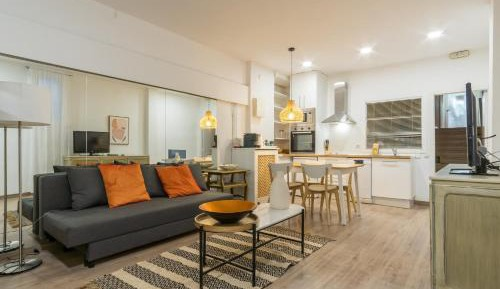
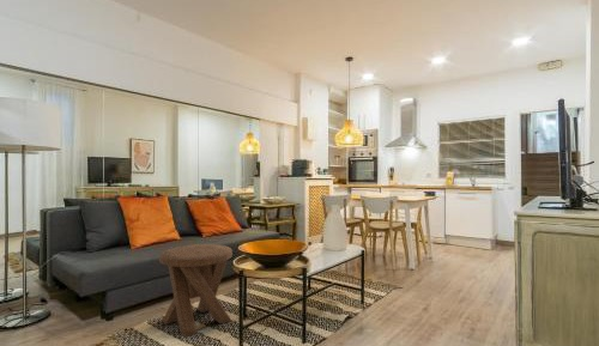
+ music stool [158,243,234,339]
